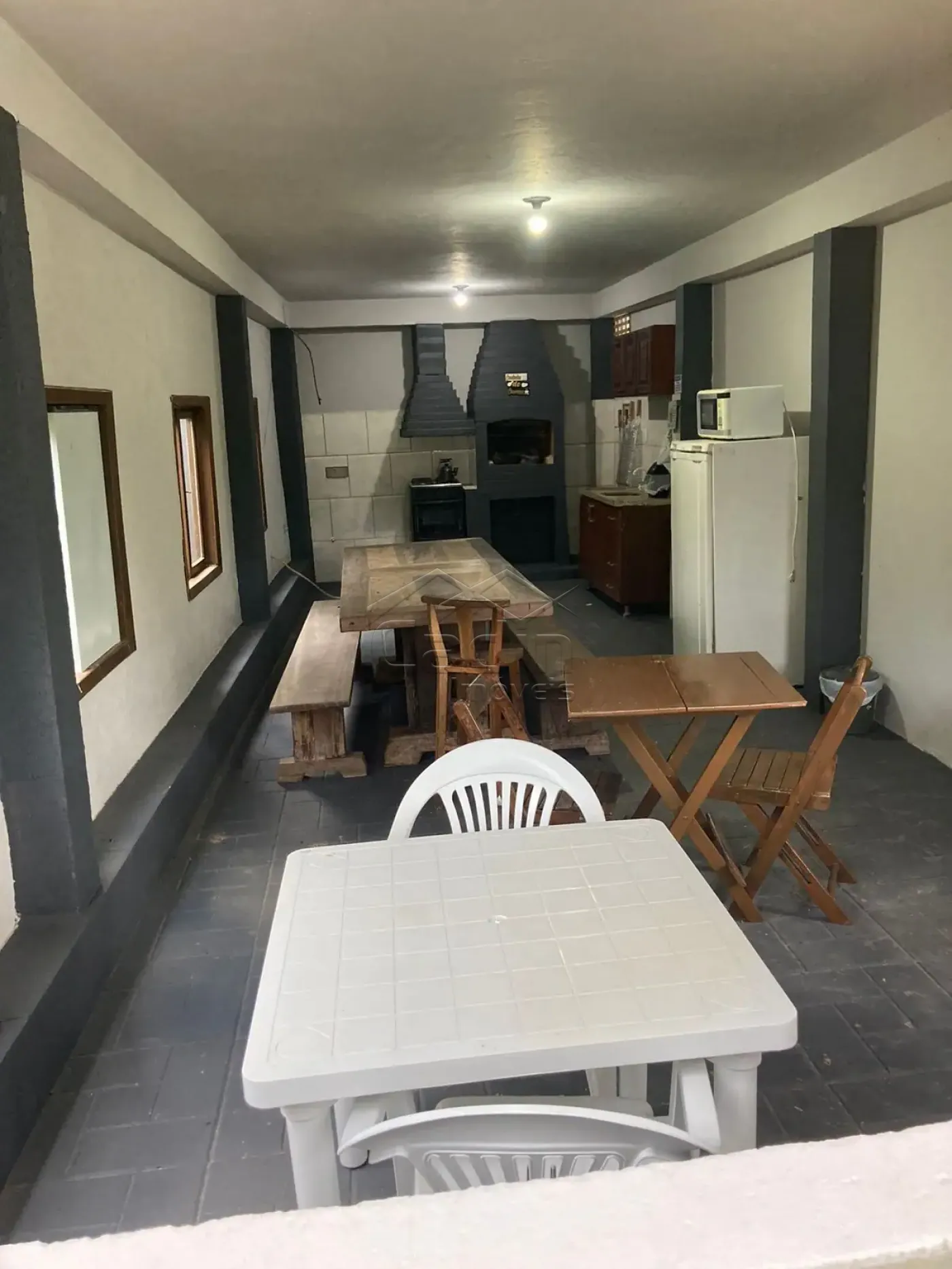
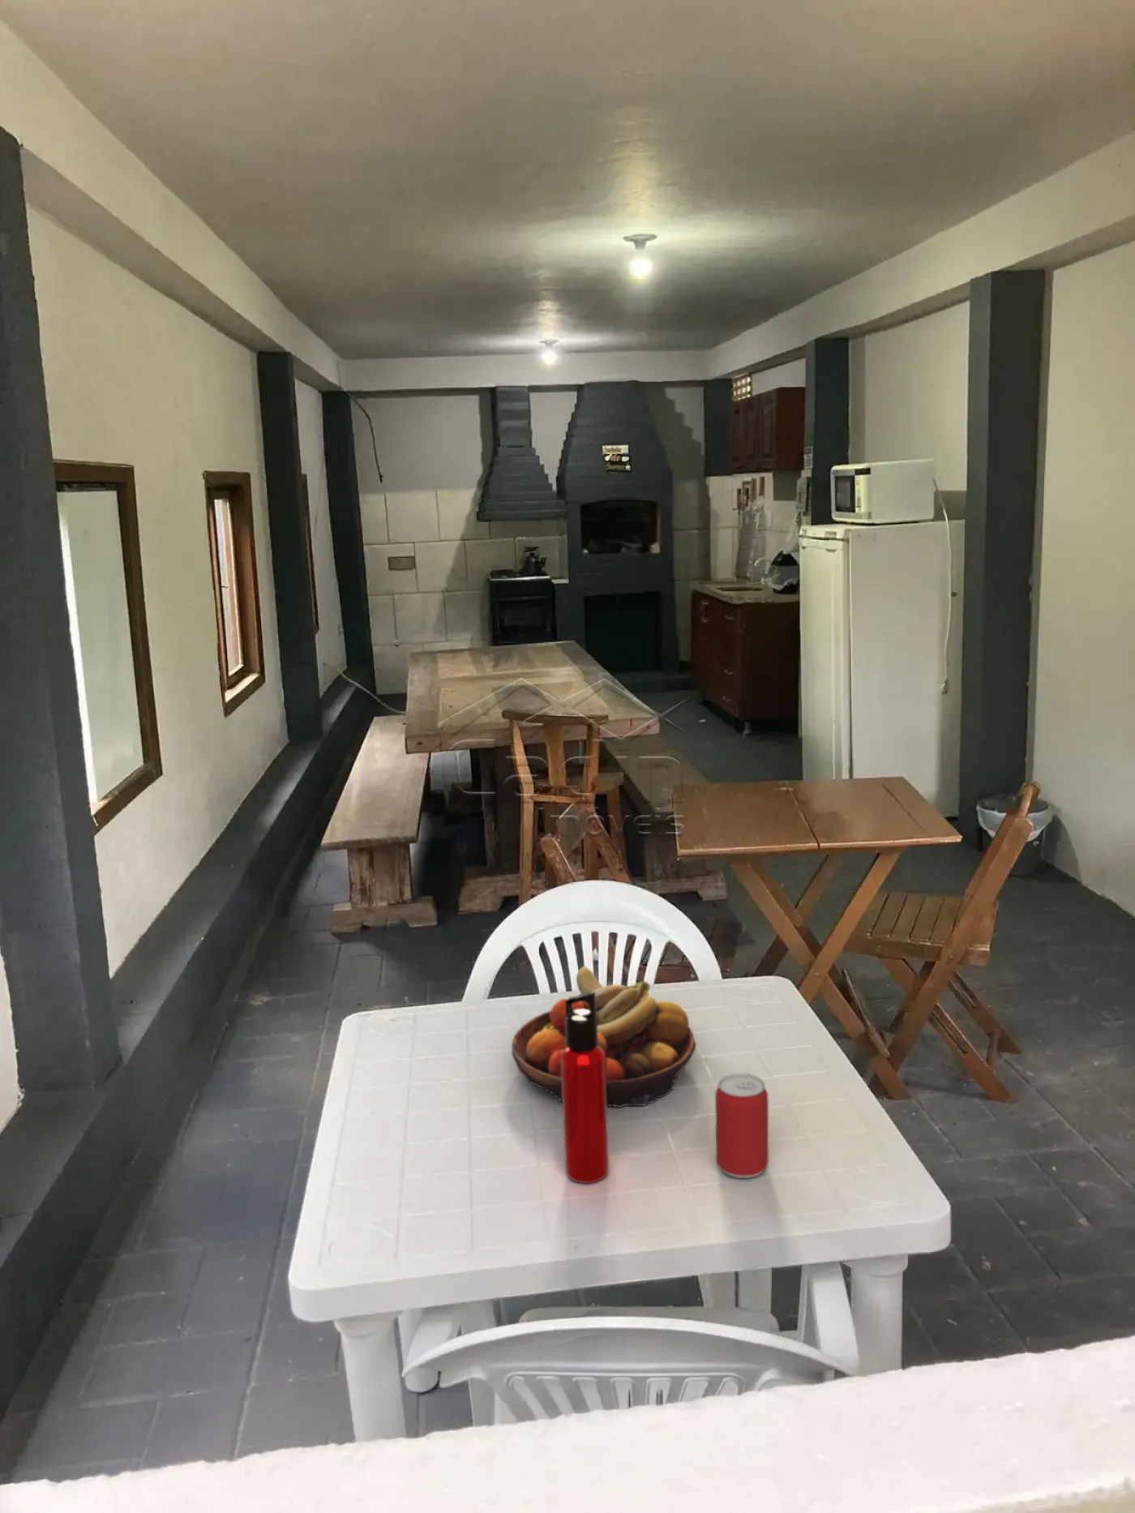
+ fruit bowl [510,965,697,1109]
+ water bottle [562,991,609,1184]
+ beer can [714,1072,769,1179]
